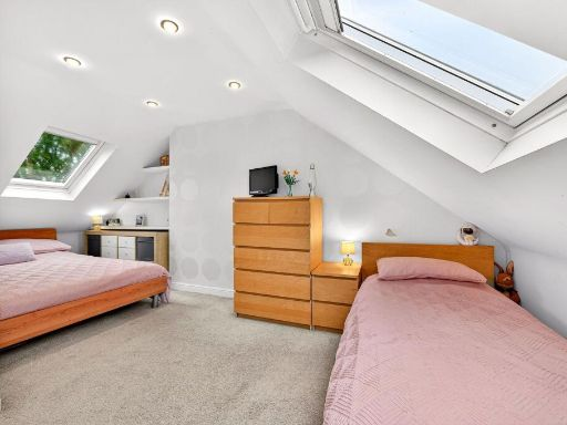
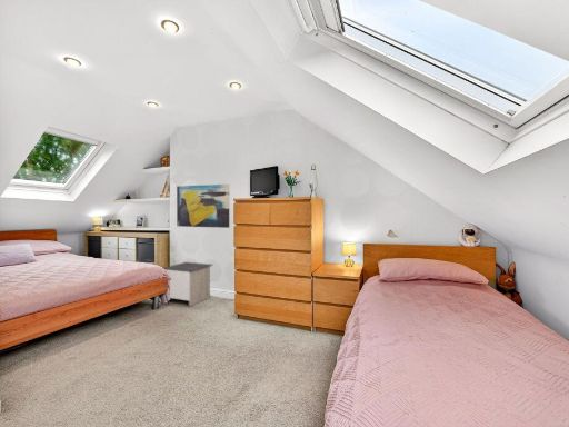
+ nightstand [162,261,214,308]
+ wall art [176,183,230,229]
